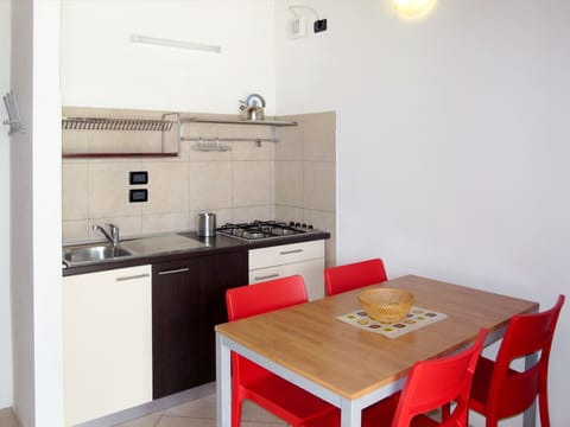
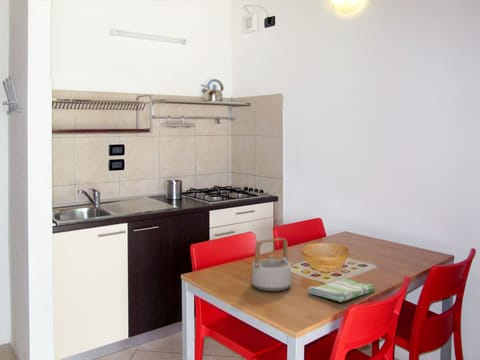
+ dish towel [307,278,376,303]
+ teapot [251,237,294,292]
